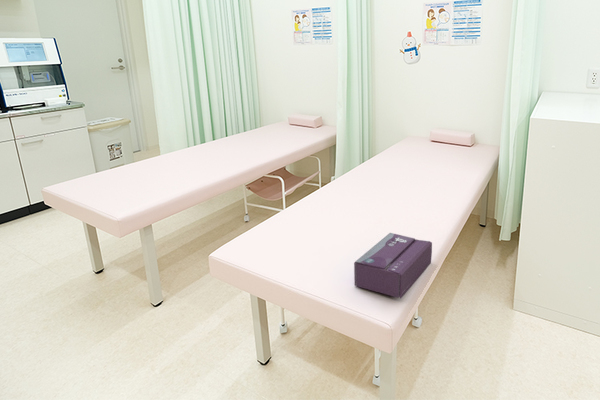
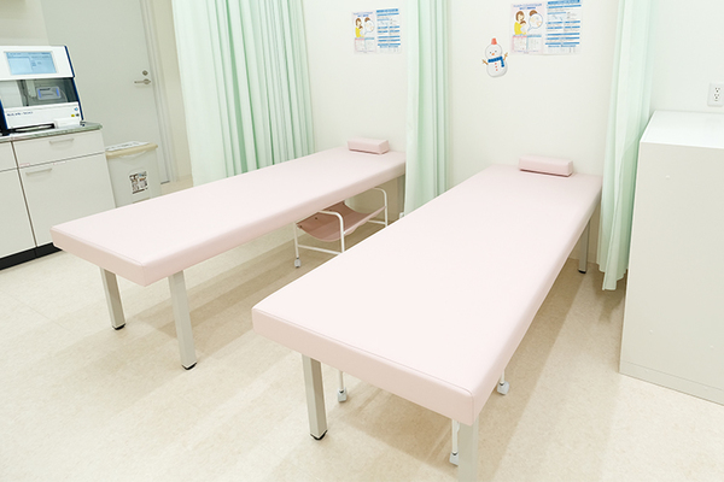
- tissue box [353,232,433,299]
